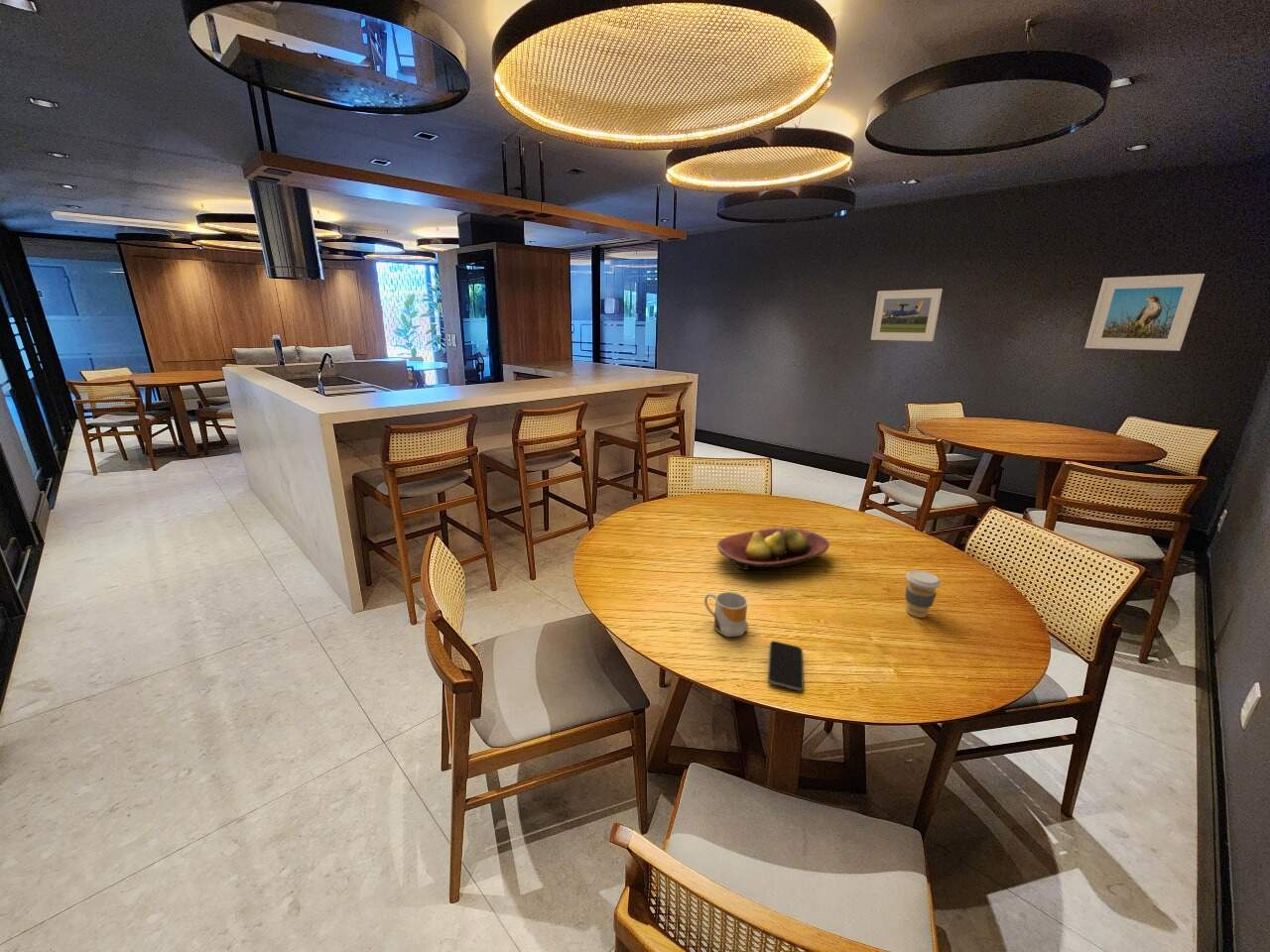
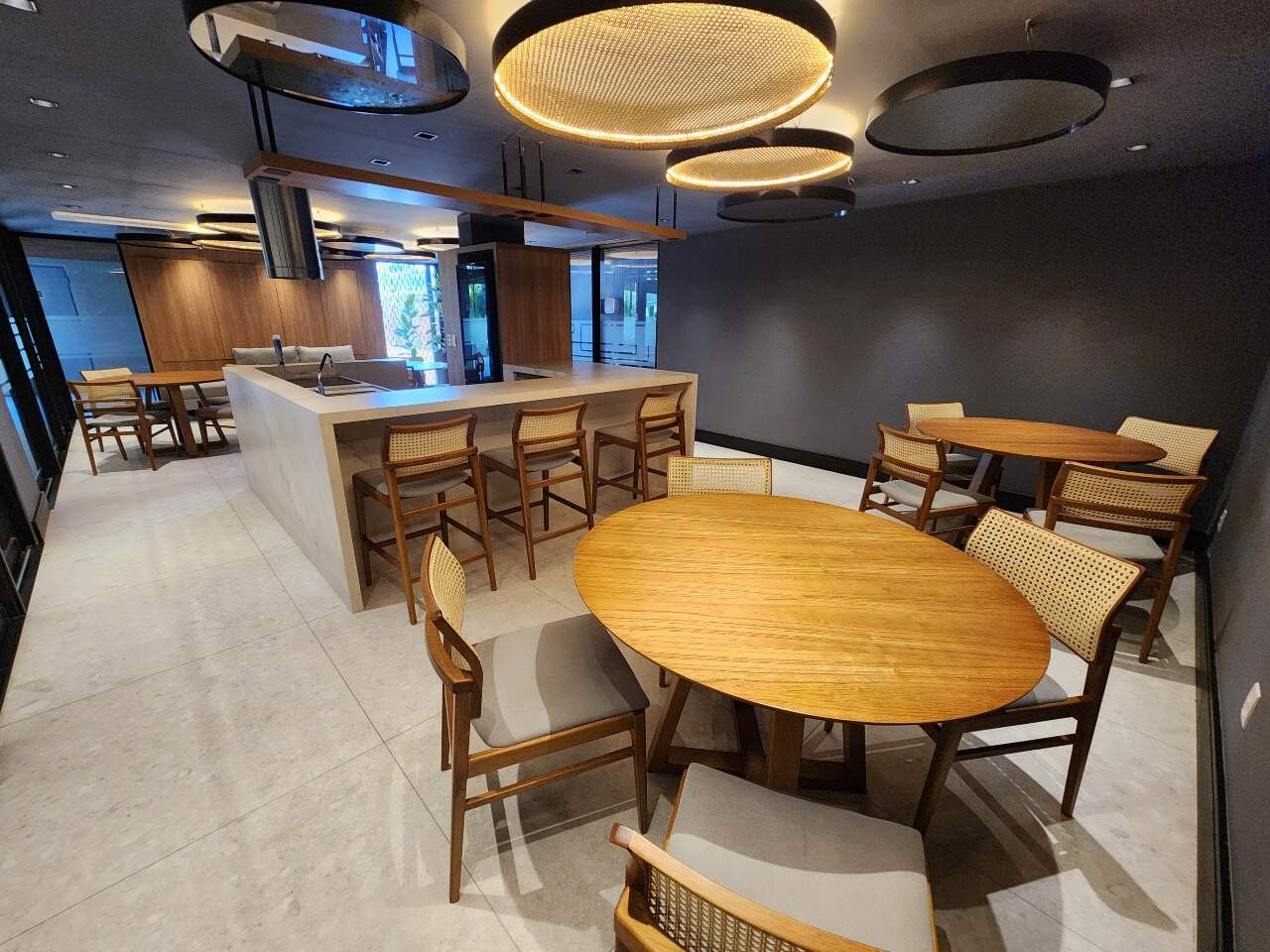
- fruit bowl [716,526,830,571]
- coffee cup [905,569,942,619]
- smartphone [767,640,805,692]
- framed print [1083,273,1206,352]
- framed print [870,288,944,342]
- mug [703,591,749,638]
